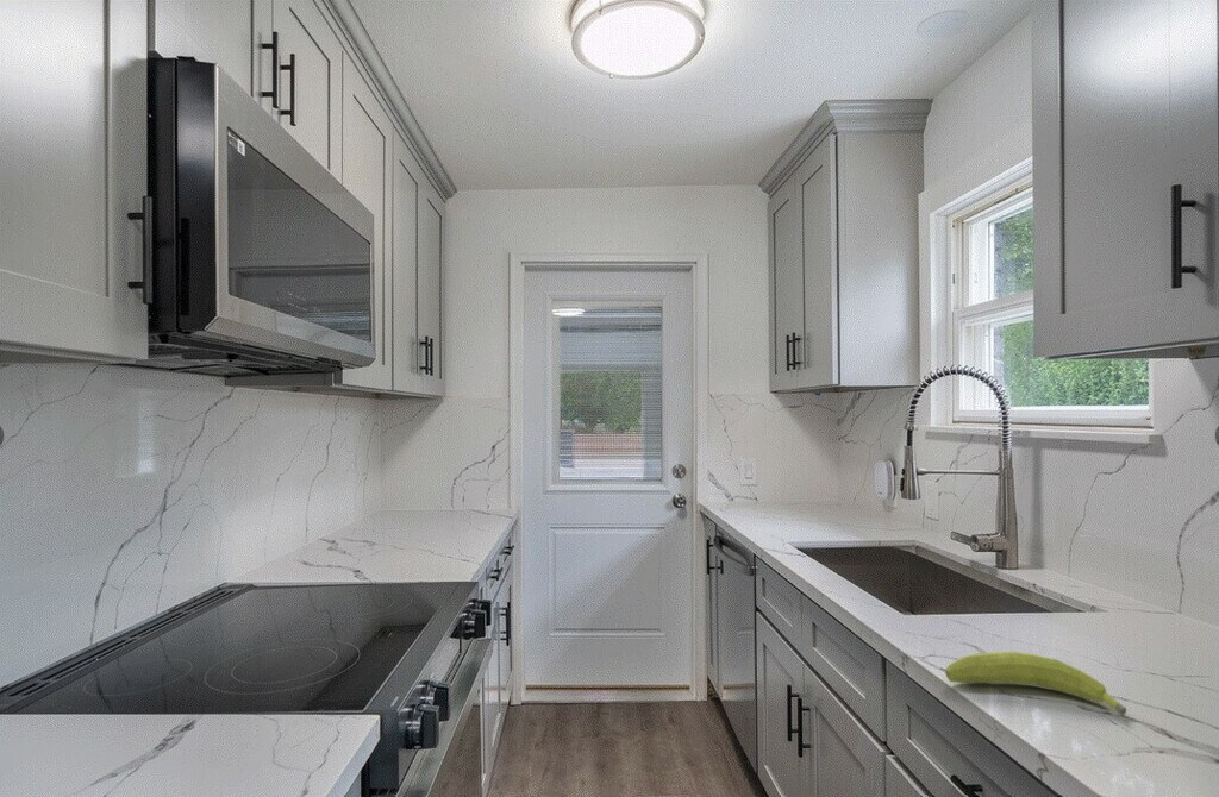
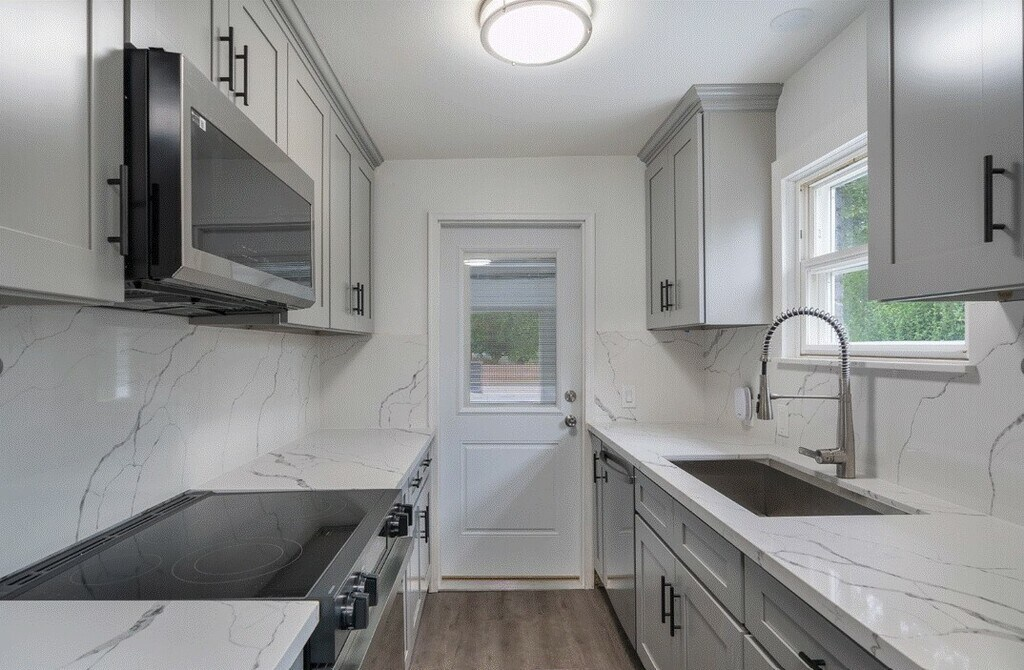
- fruit [944,651,1127,717]
